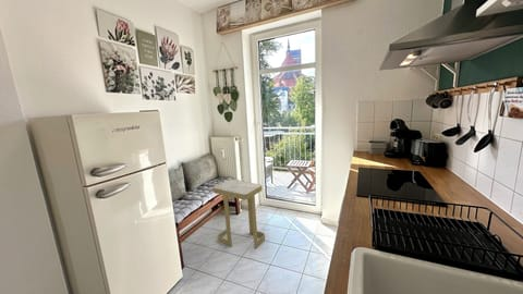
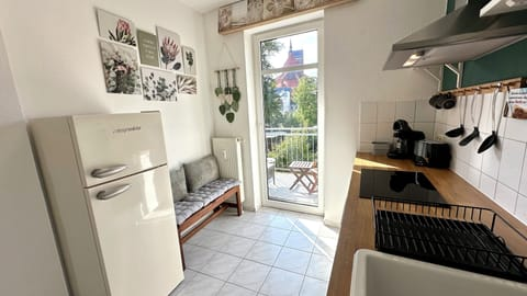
- side table [211,179,266,249]
